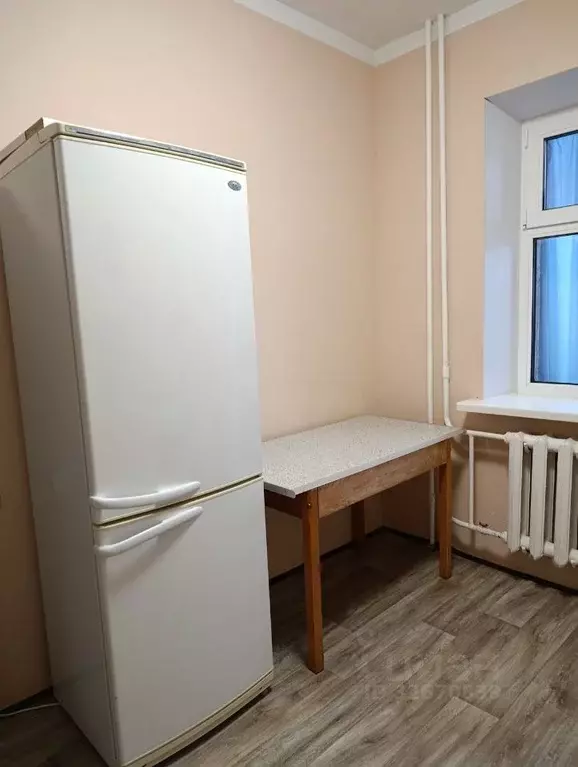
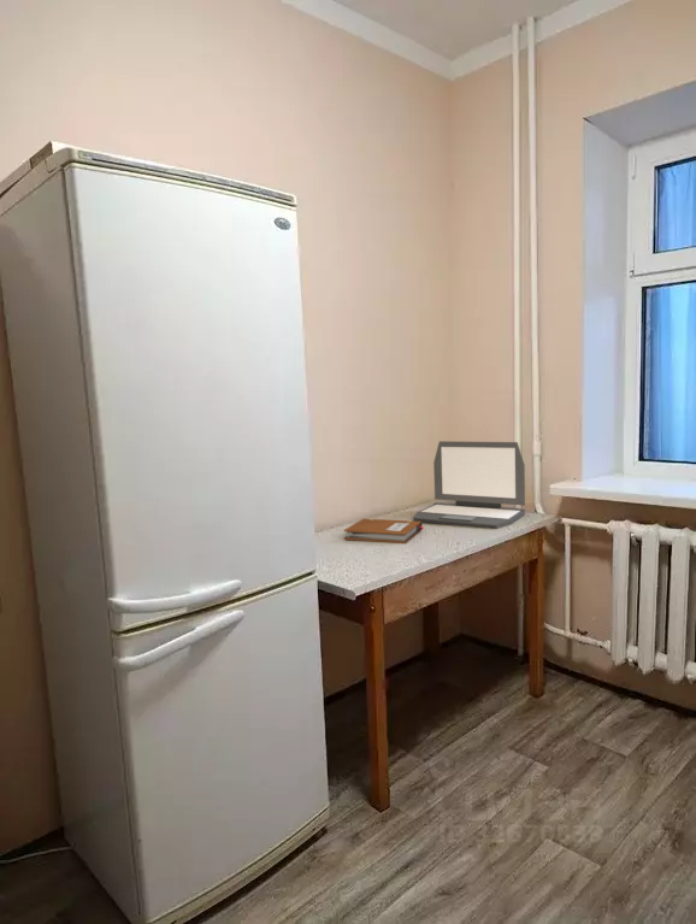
+ notebook [343,518,425,545]
+ laptop [412,440,526,530]
